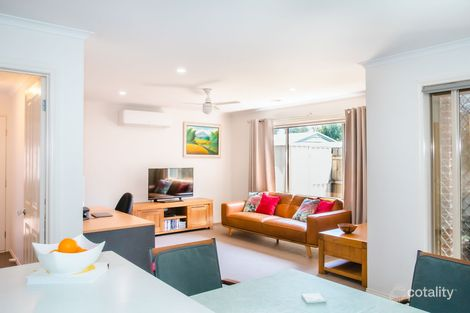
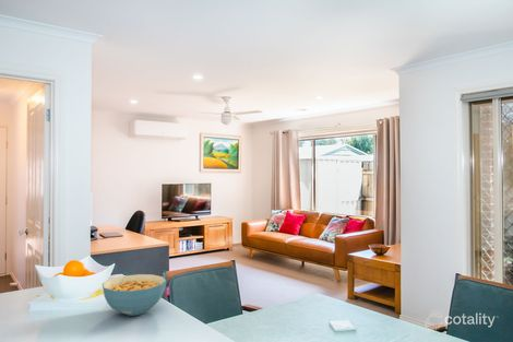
+ cereal bowl [102,273,167,317]
